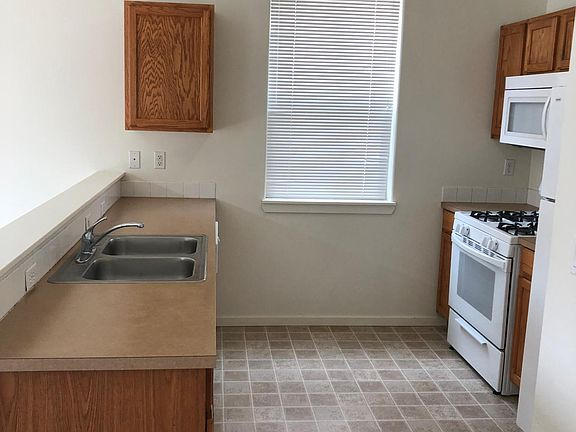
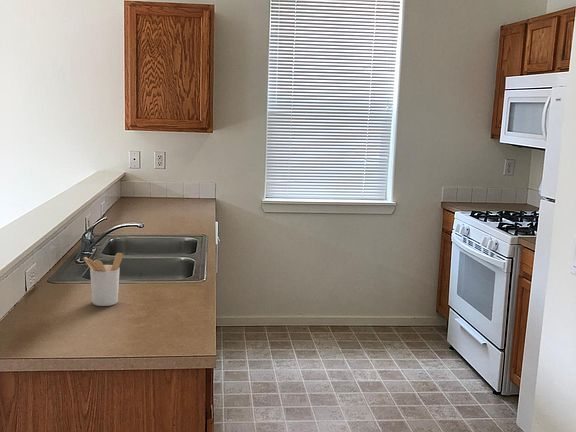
+ utensil holder [83,252,124,307]
